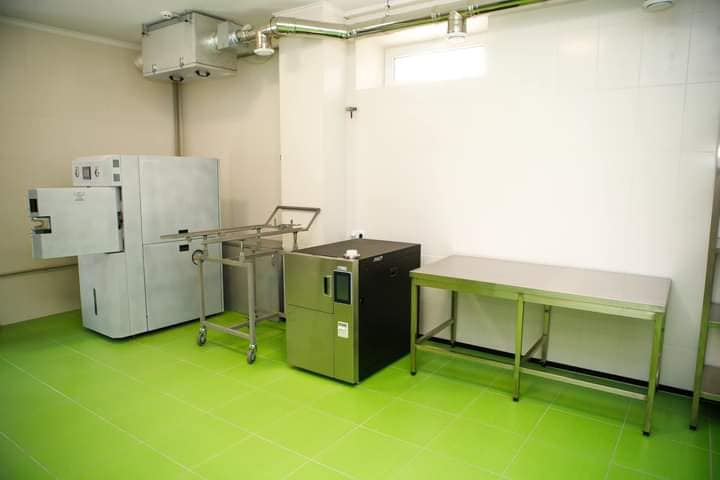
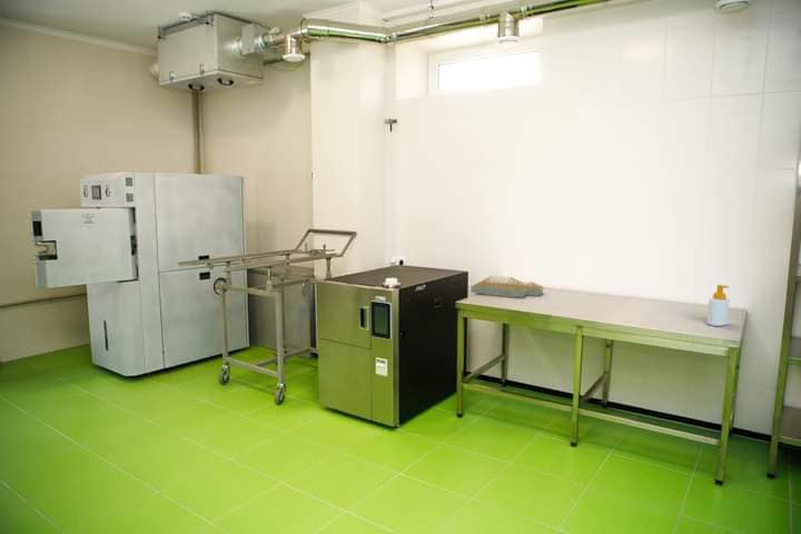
+ soap bottle [706,284,731,327]
+ architectural model [467,275,546,298]
